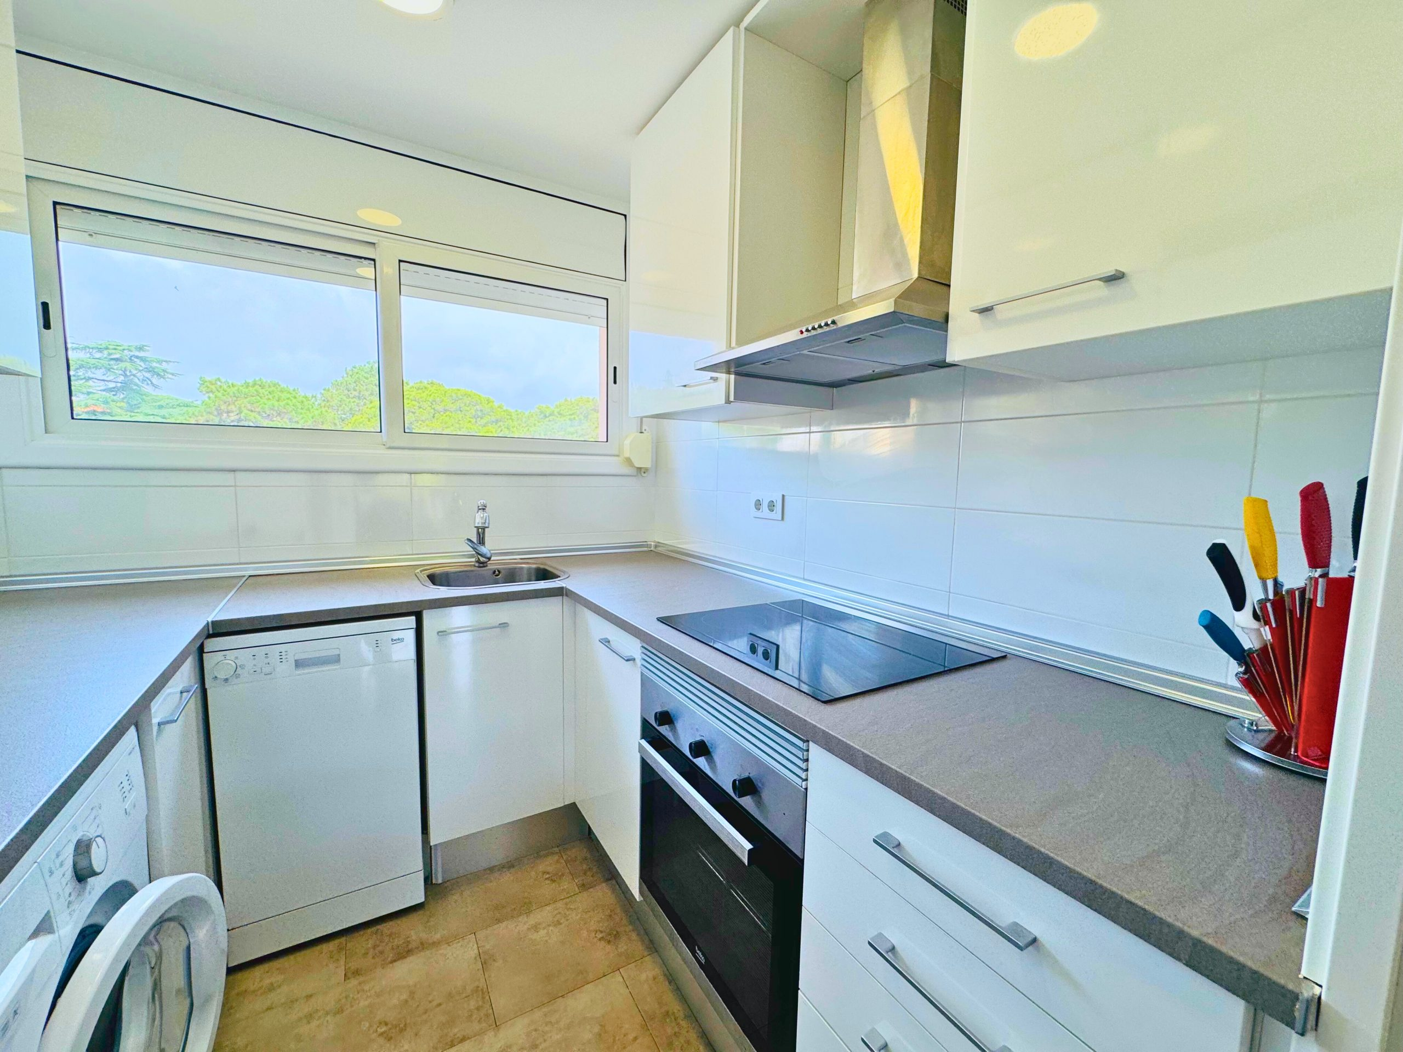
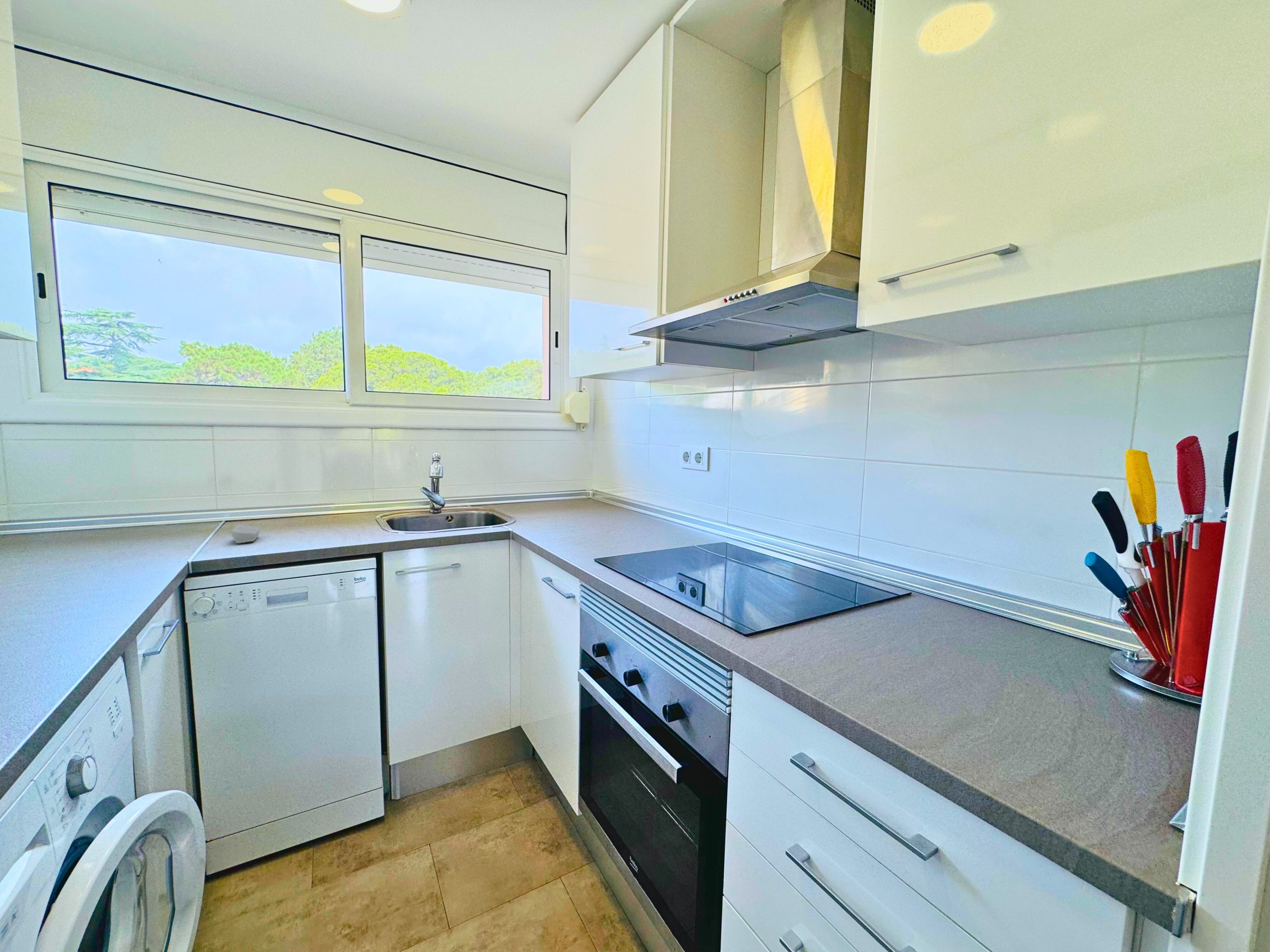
+ soap bar [231,524,260,544]
